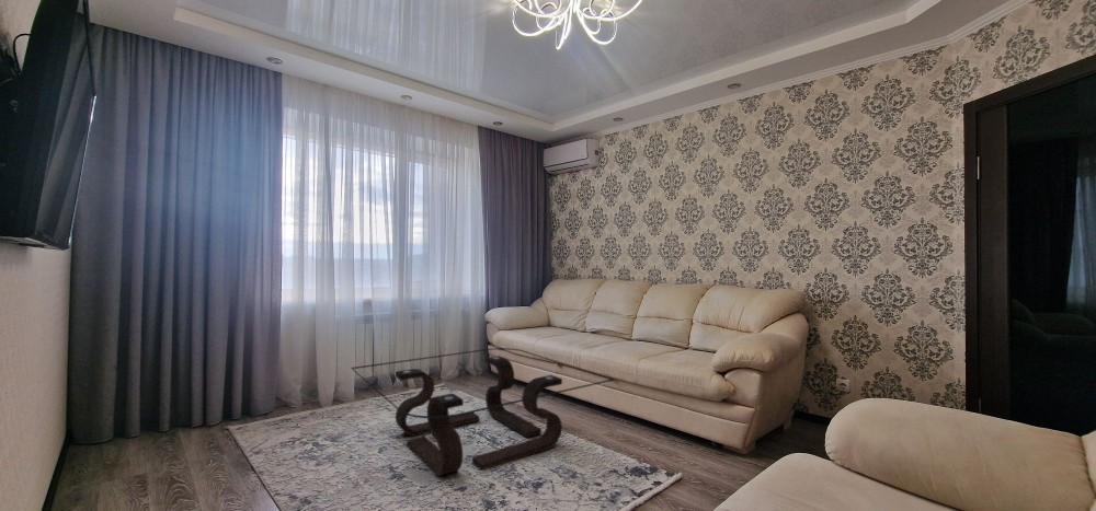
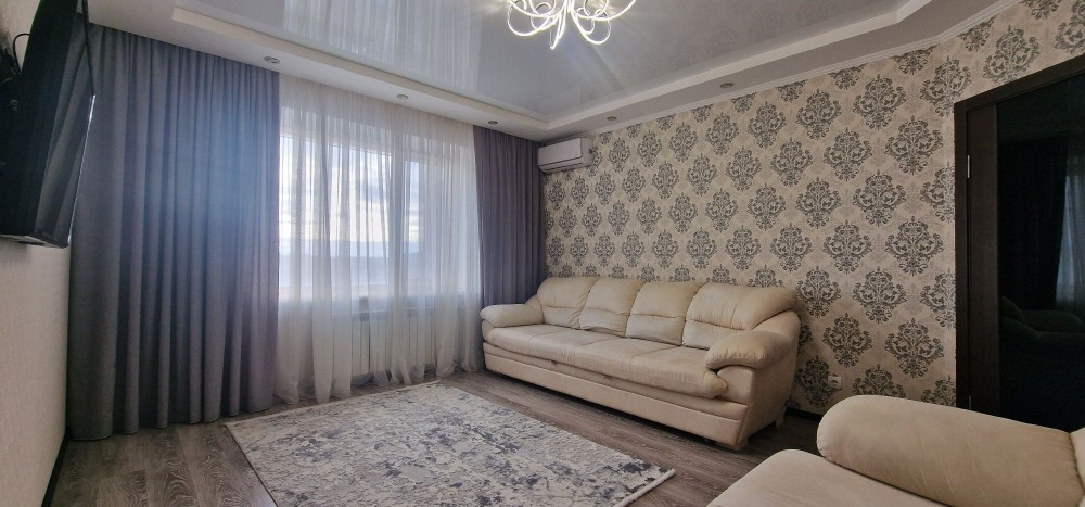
- coffee table [351,347,615,477]
